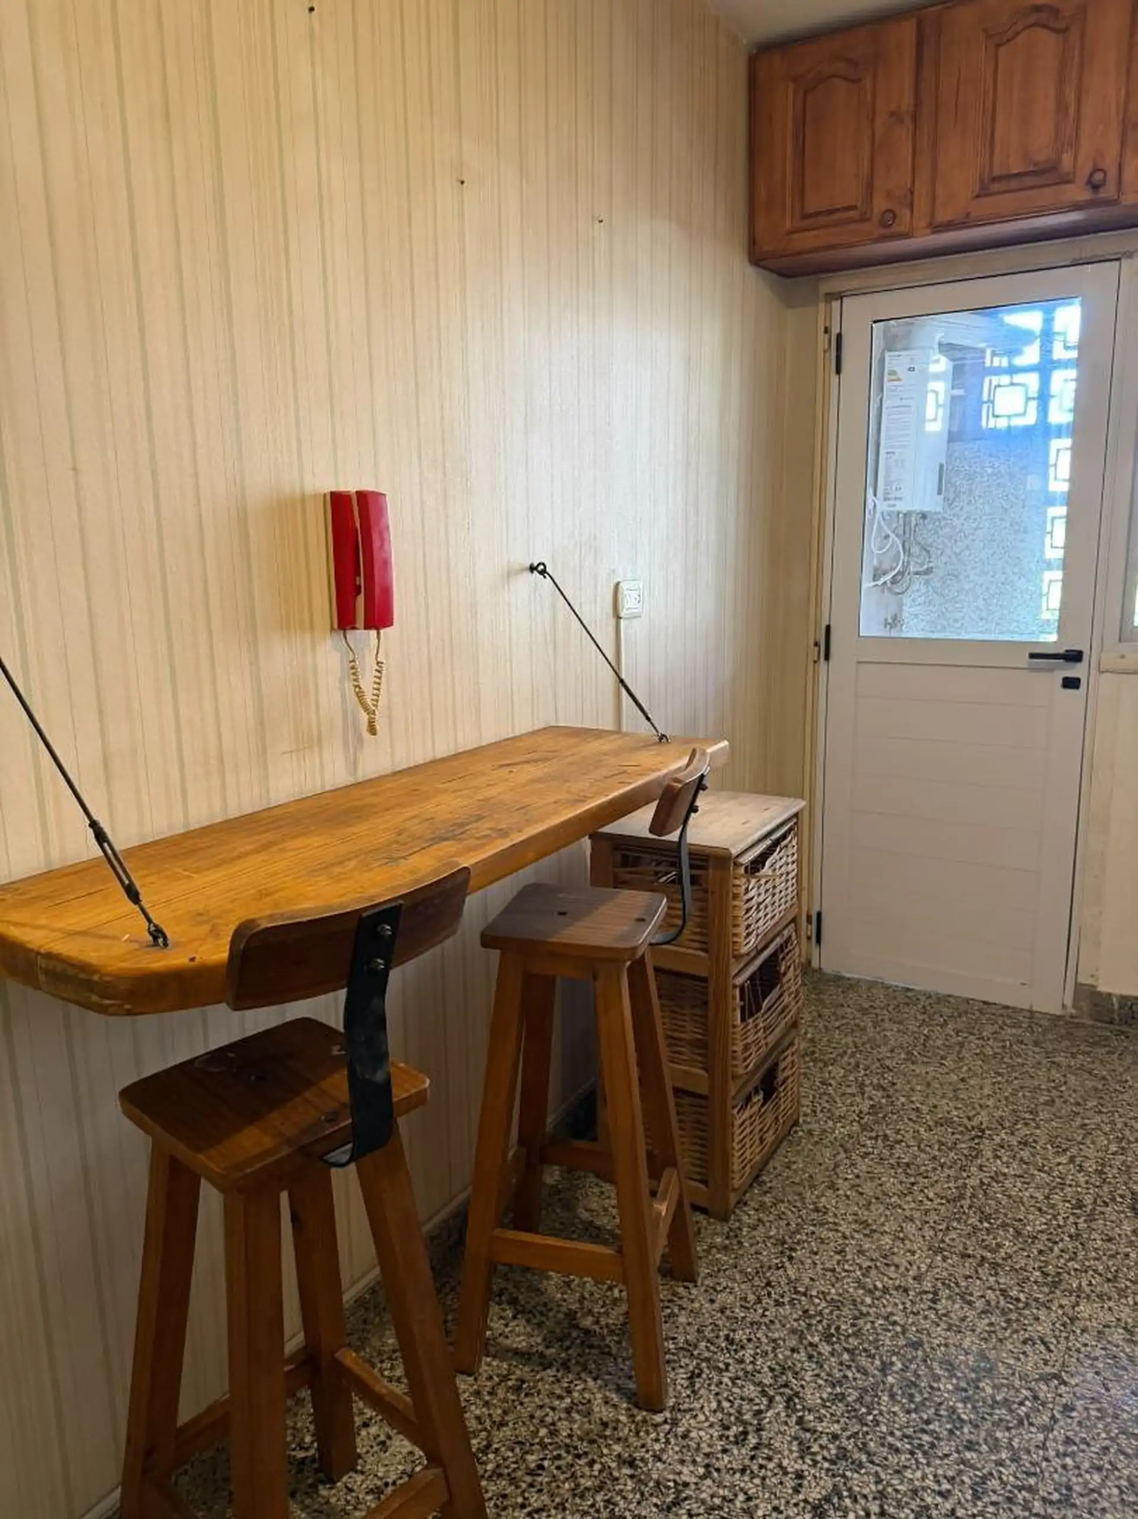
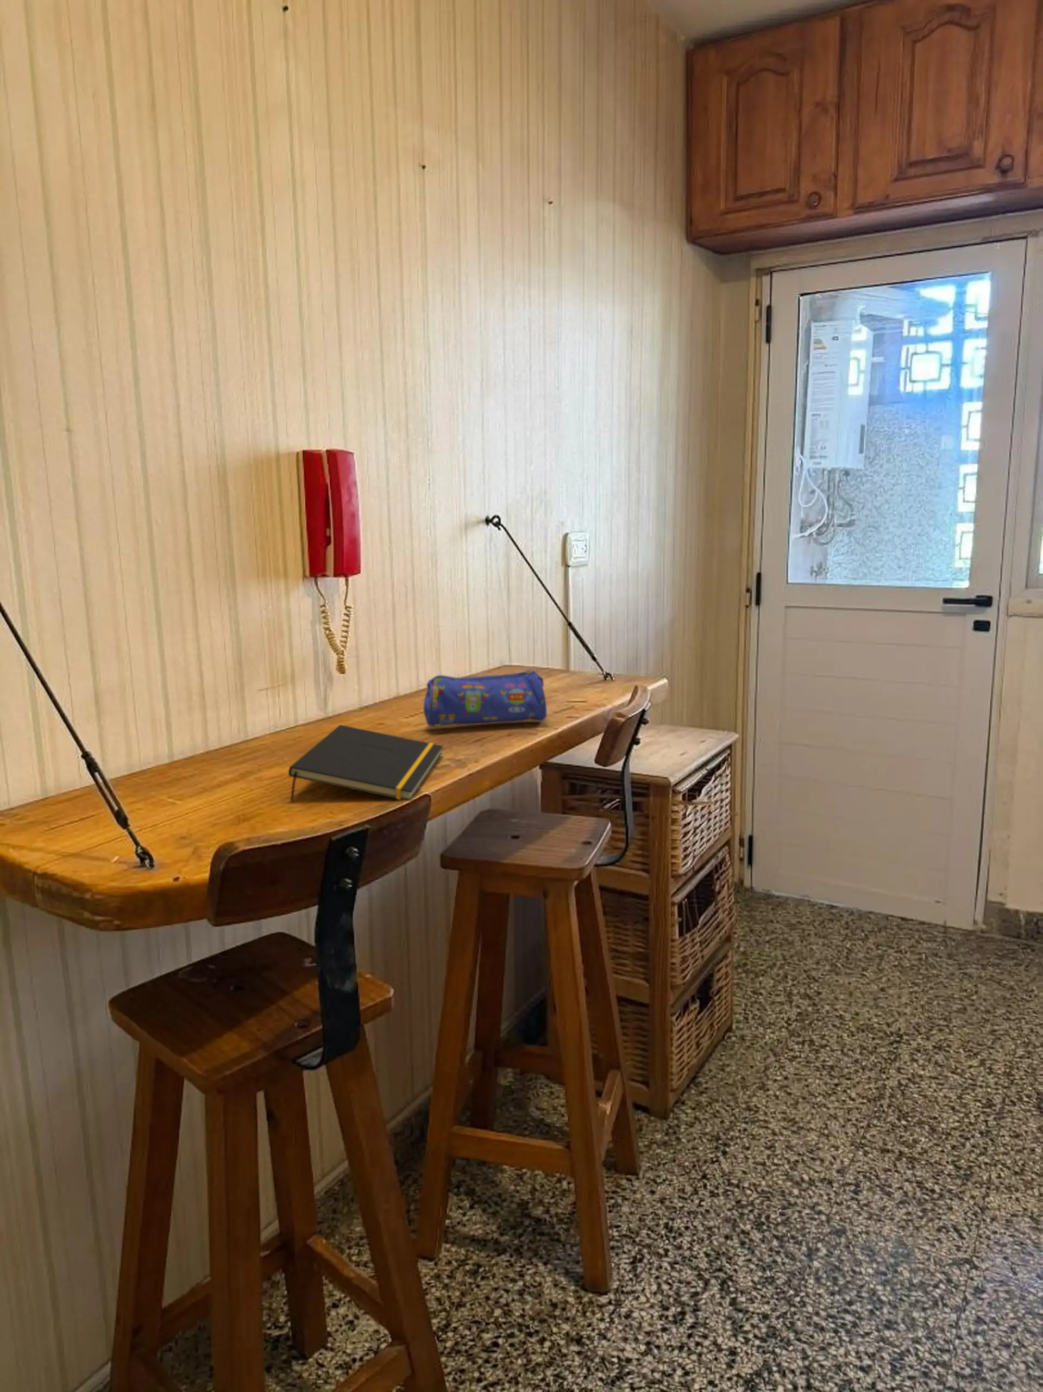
+ notepad [288,724,444,802]
+ pencil case [423,669,547,727]
